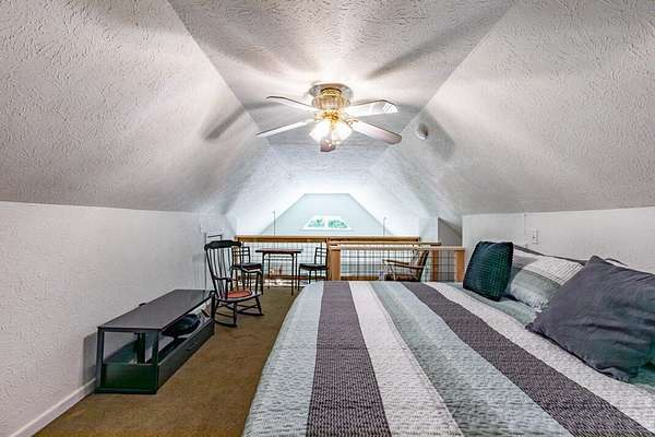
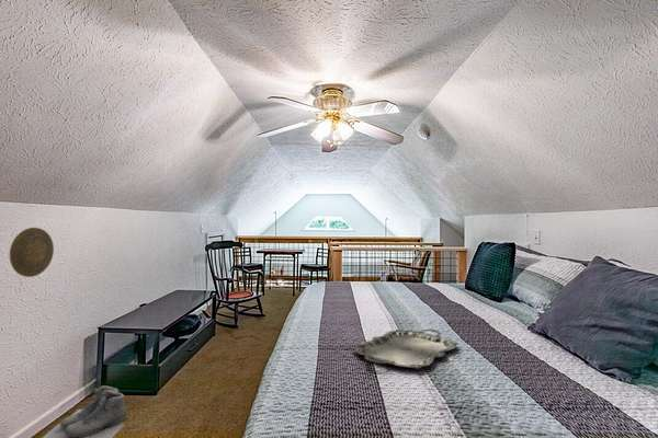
+ decorative plate [9,227,55,278]
+ boots [42,384,128,438]
+ serving tray [351,328,458,370]
